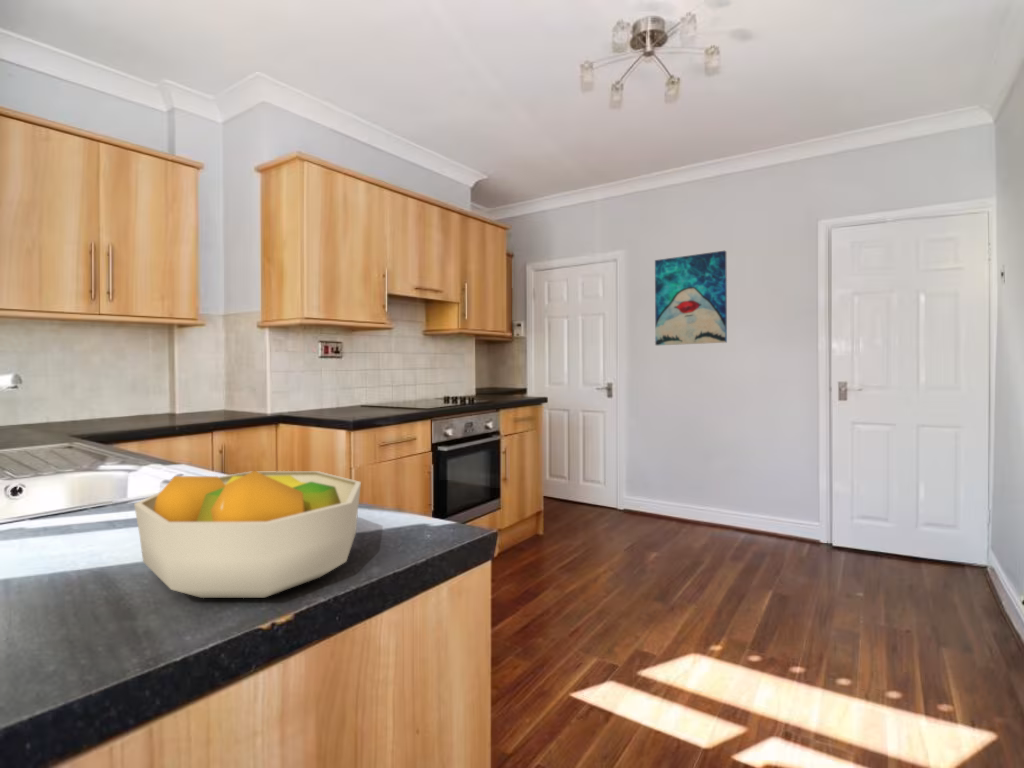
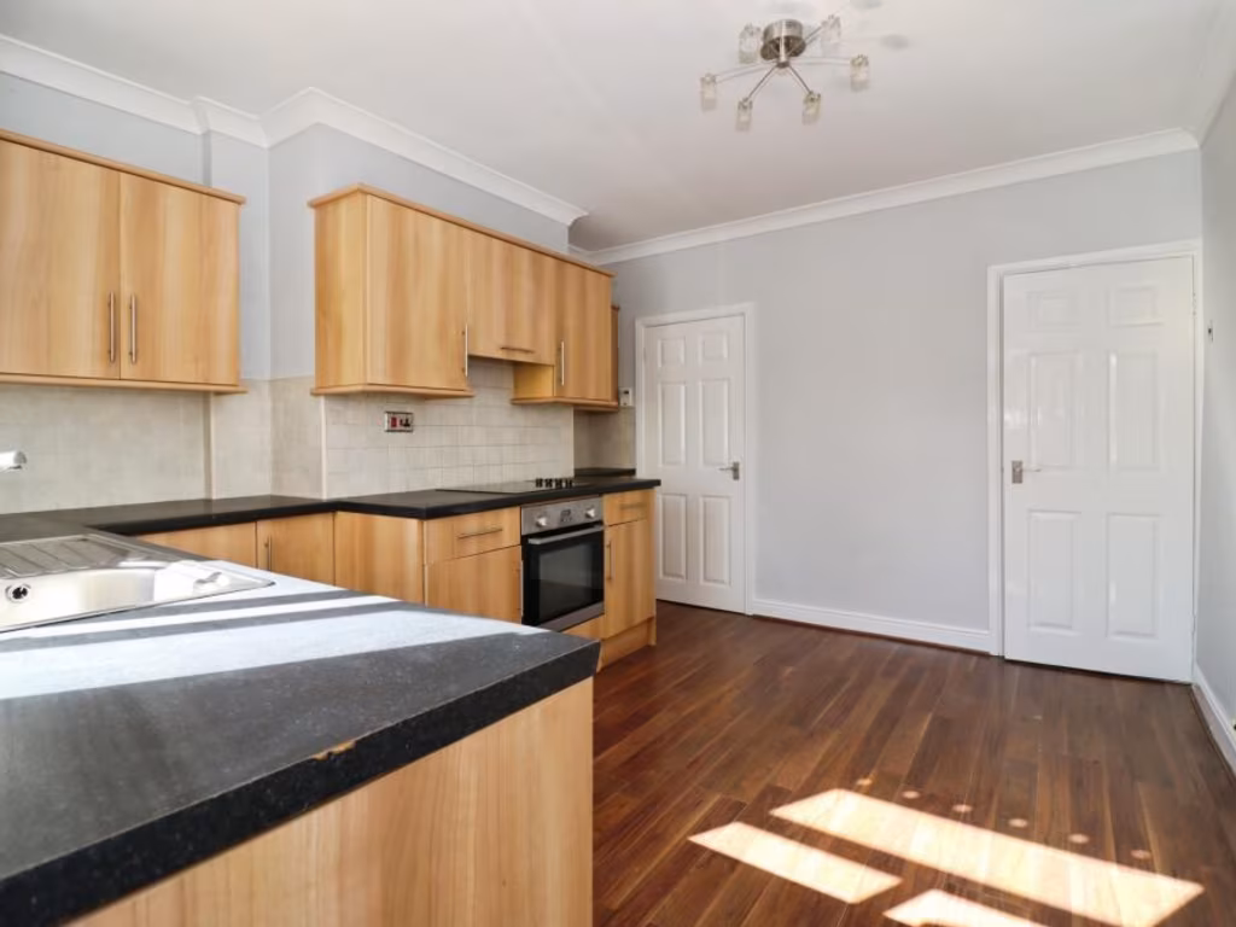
- wall art [654,250,728,346]
- fruit bowl [133,470,362,599]
